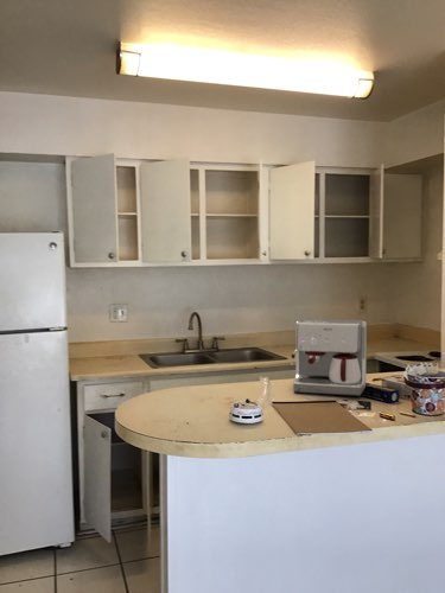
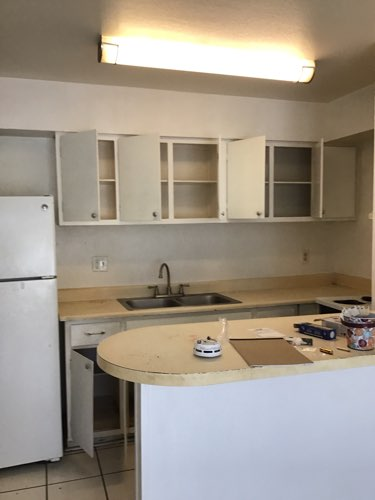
- coffee maker [290,318,368,397]
